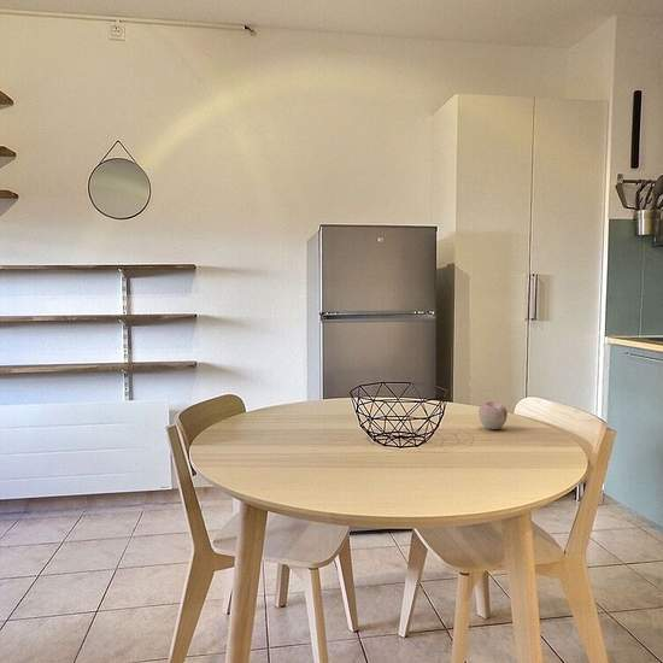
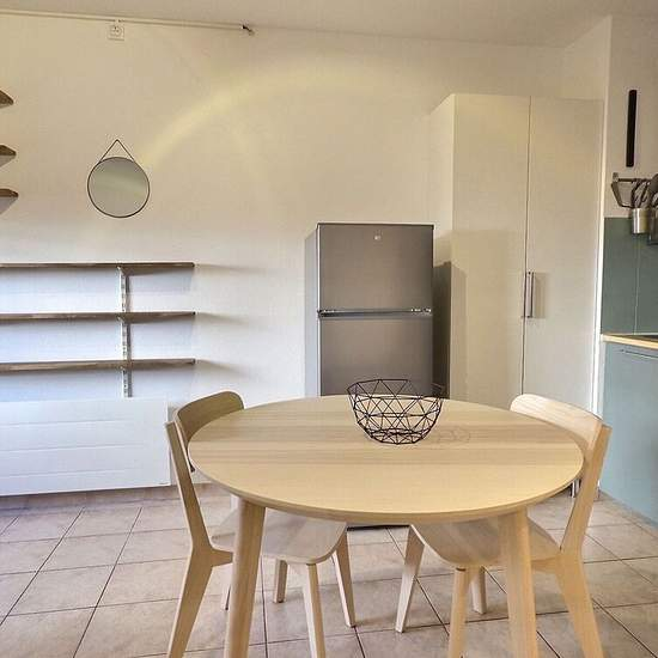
- apple [477,400,509,430]
